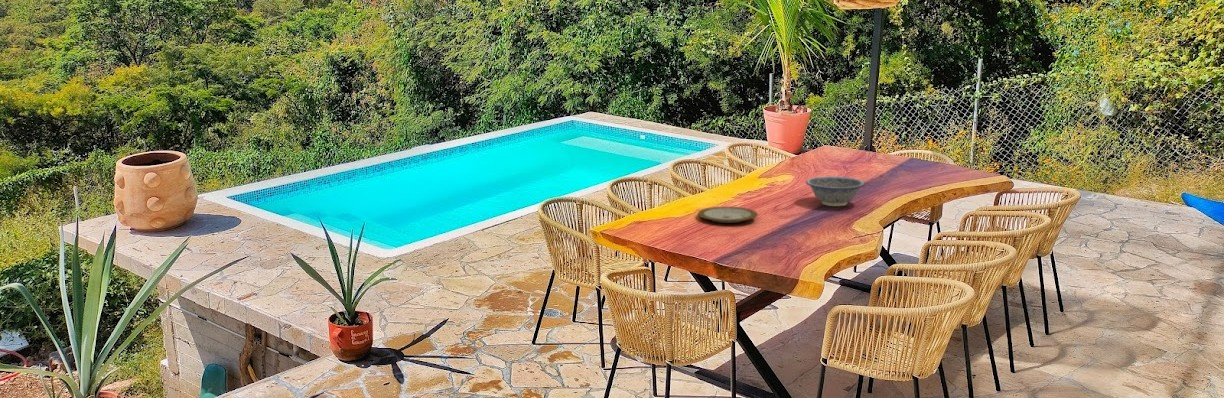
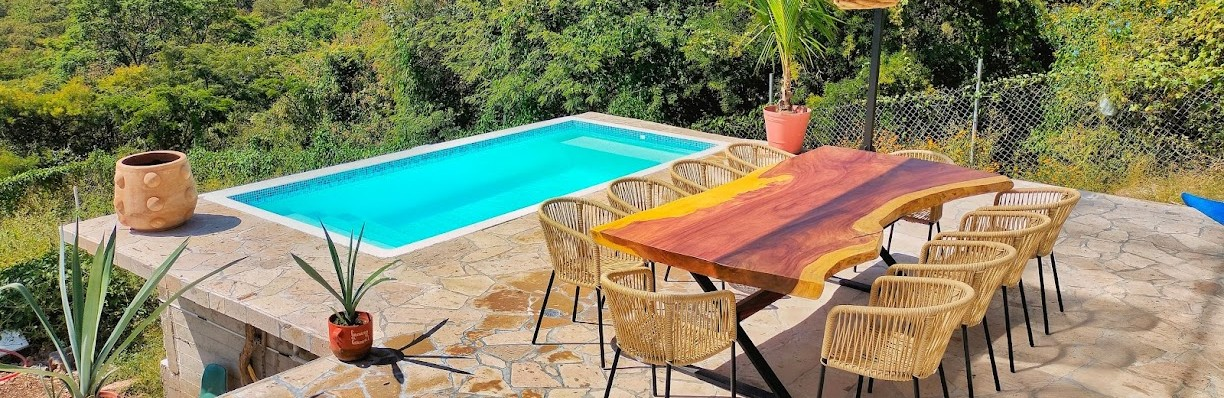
- decorative bowl [805,175,866,207]
- plate [697,206,759,224]
